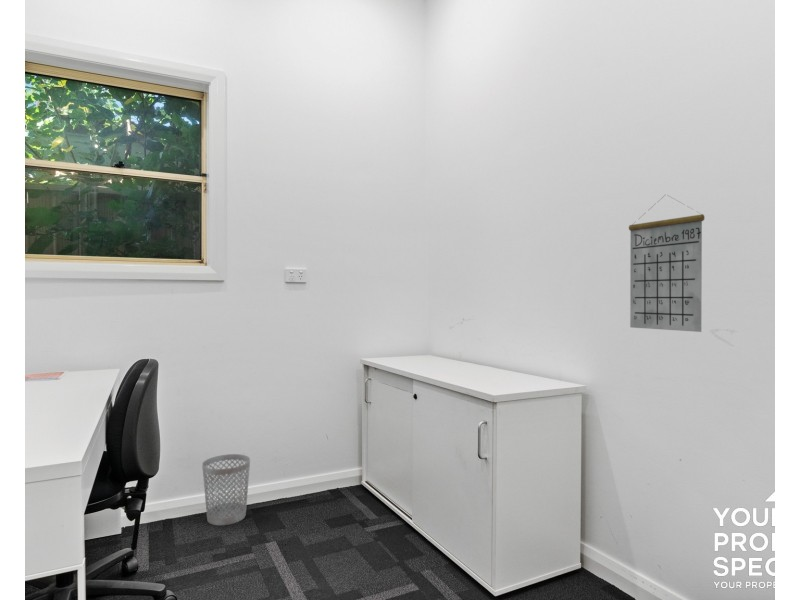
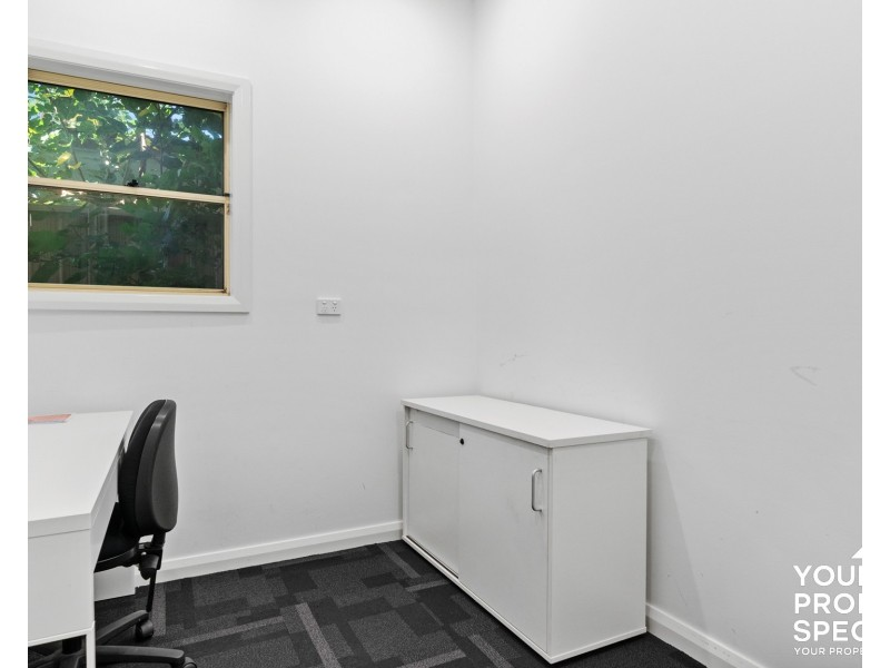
- calendar [628,195,705,333]
- wastebasket [201,453,251,526]
